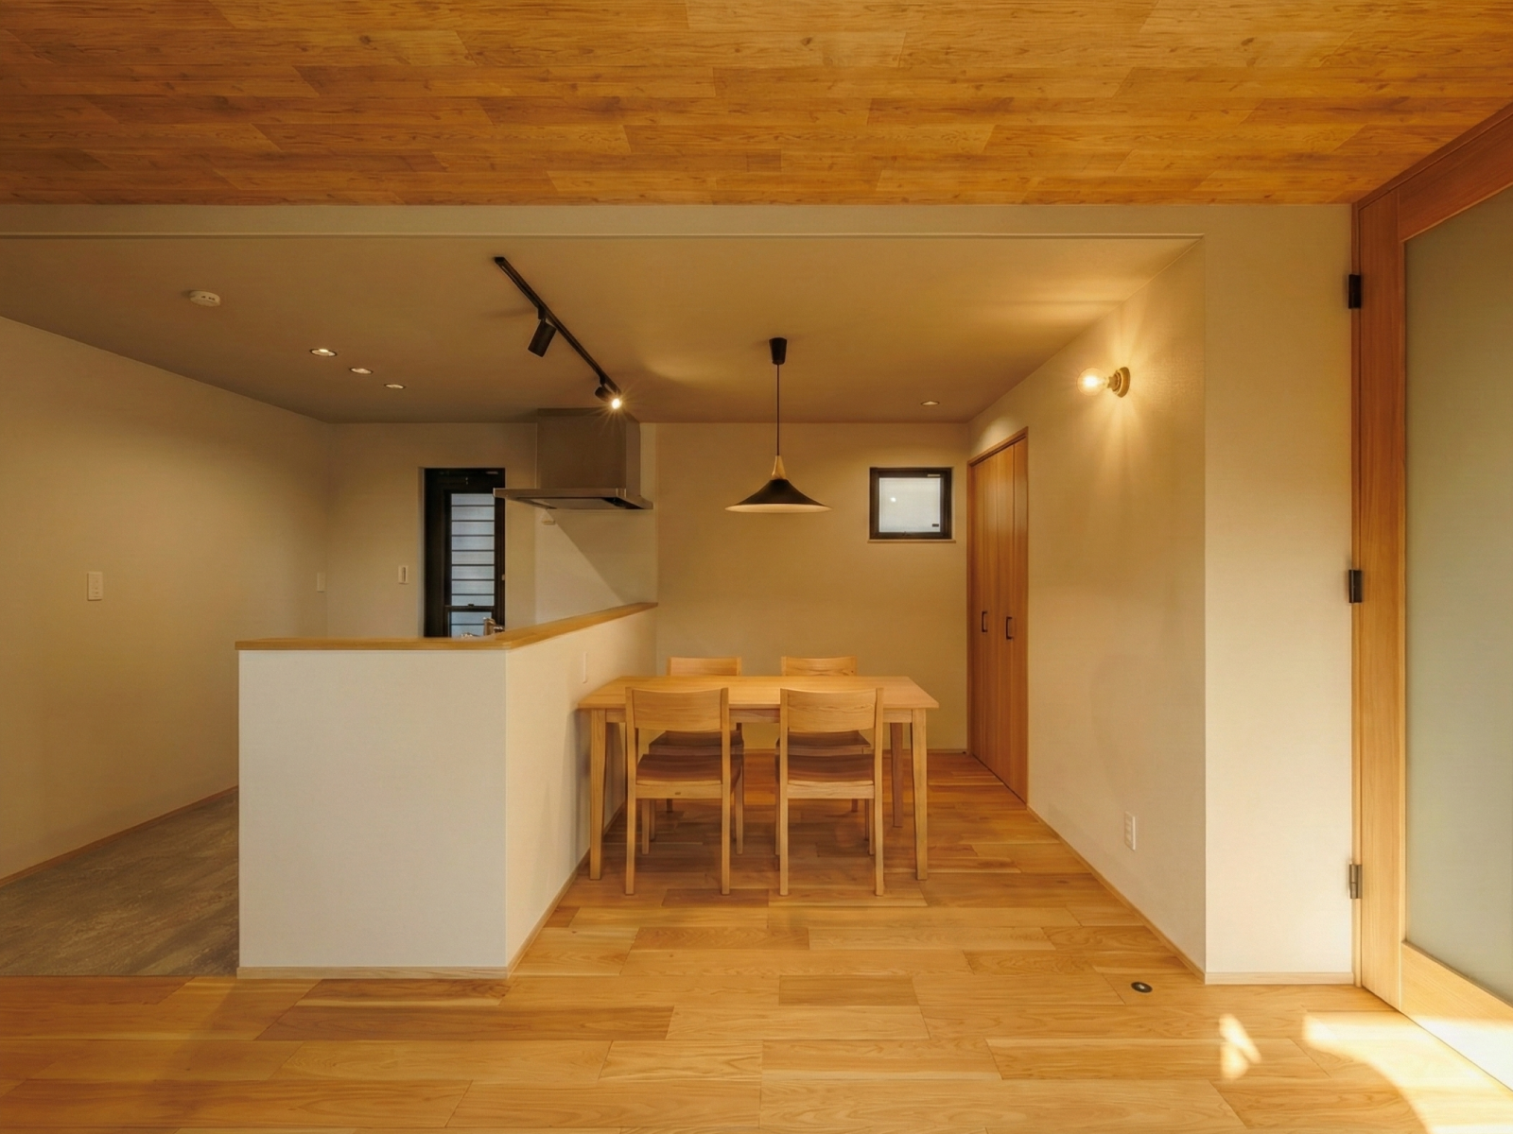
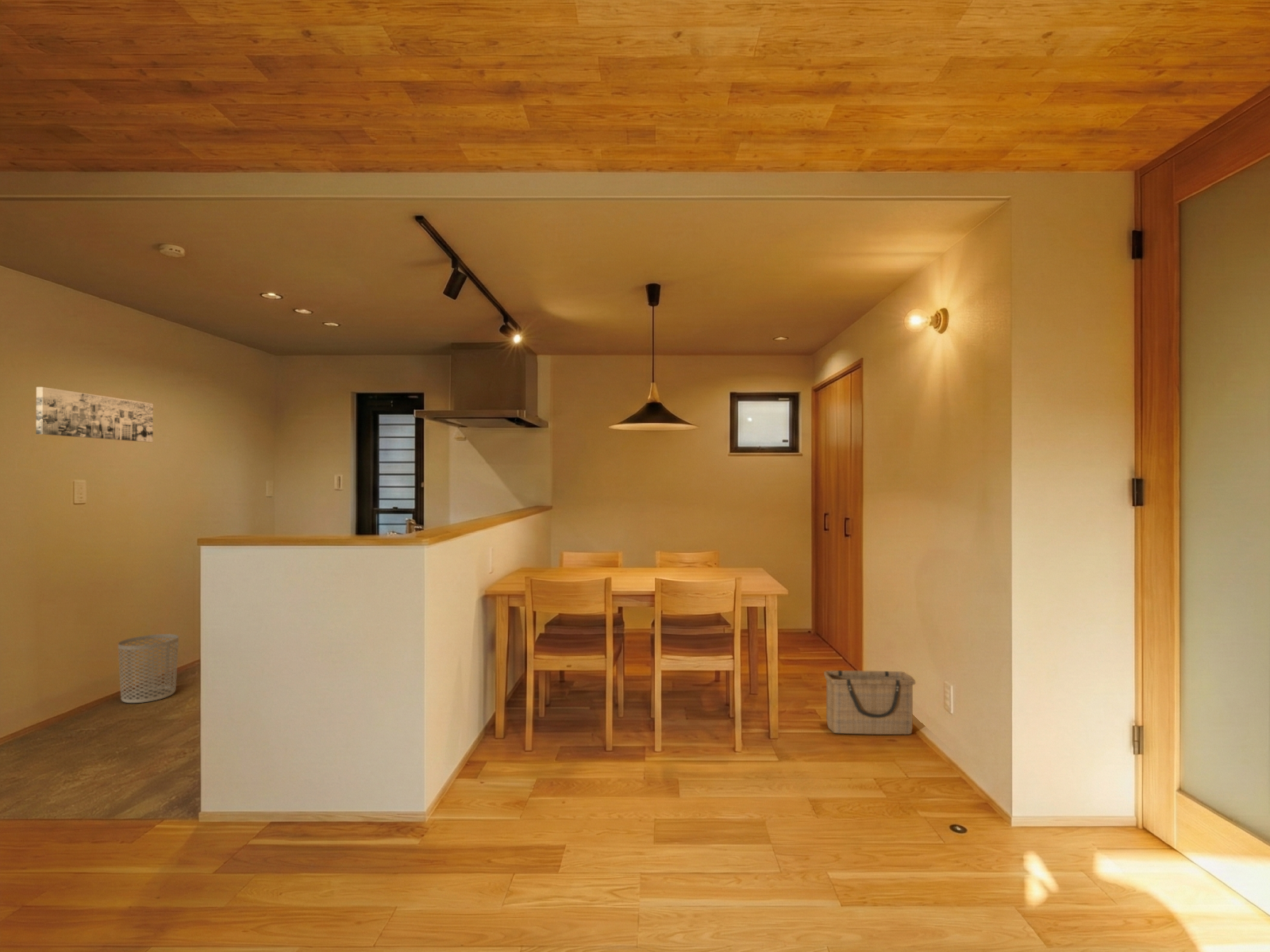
+ basket [823,670,916,735]
+ waste bin [117,633,179,704]
+ wall art [35,386,154,443]
